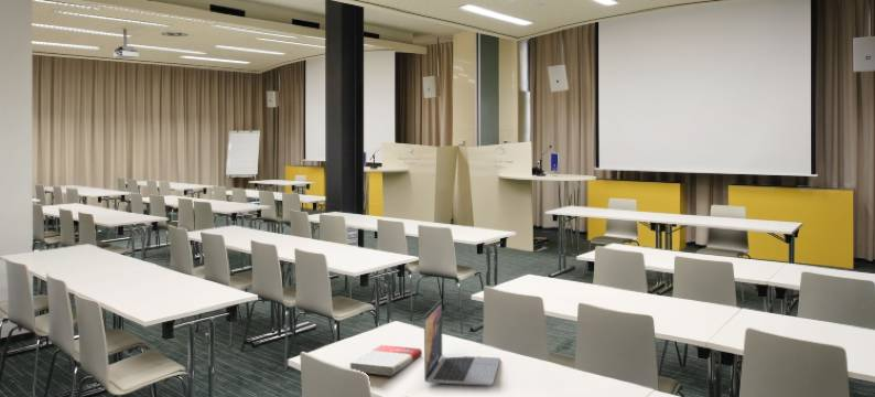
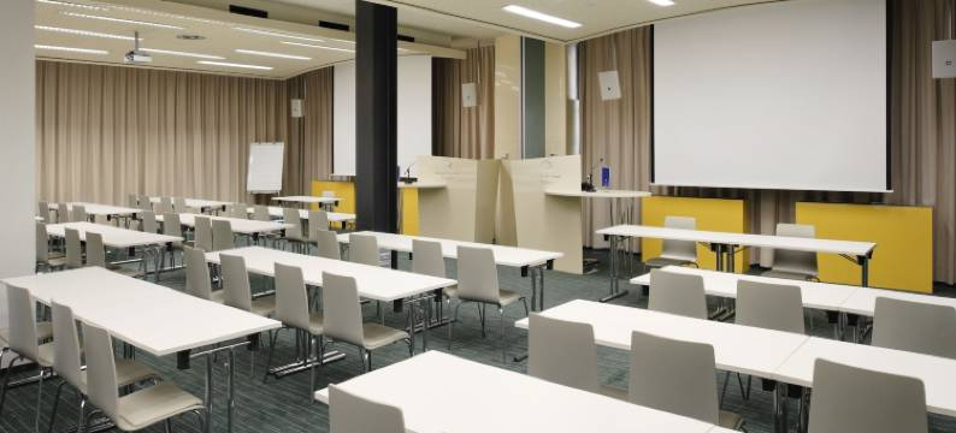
- book [349,344,423,377]
- laptop [423,299,501,387]
